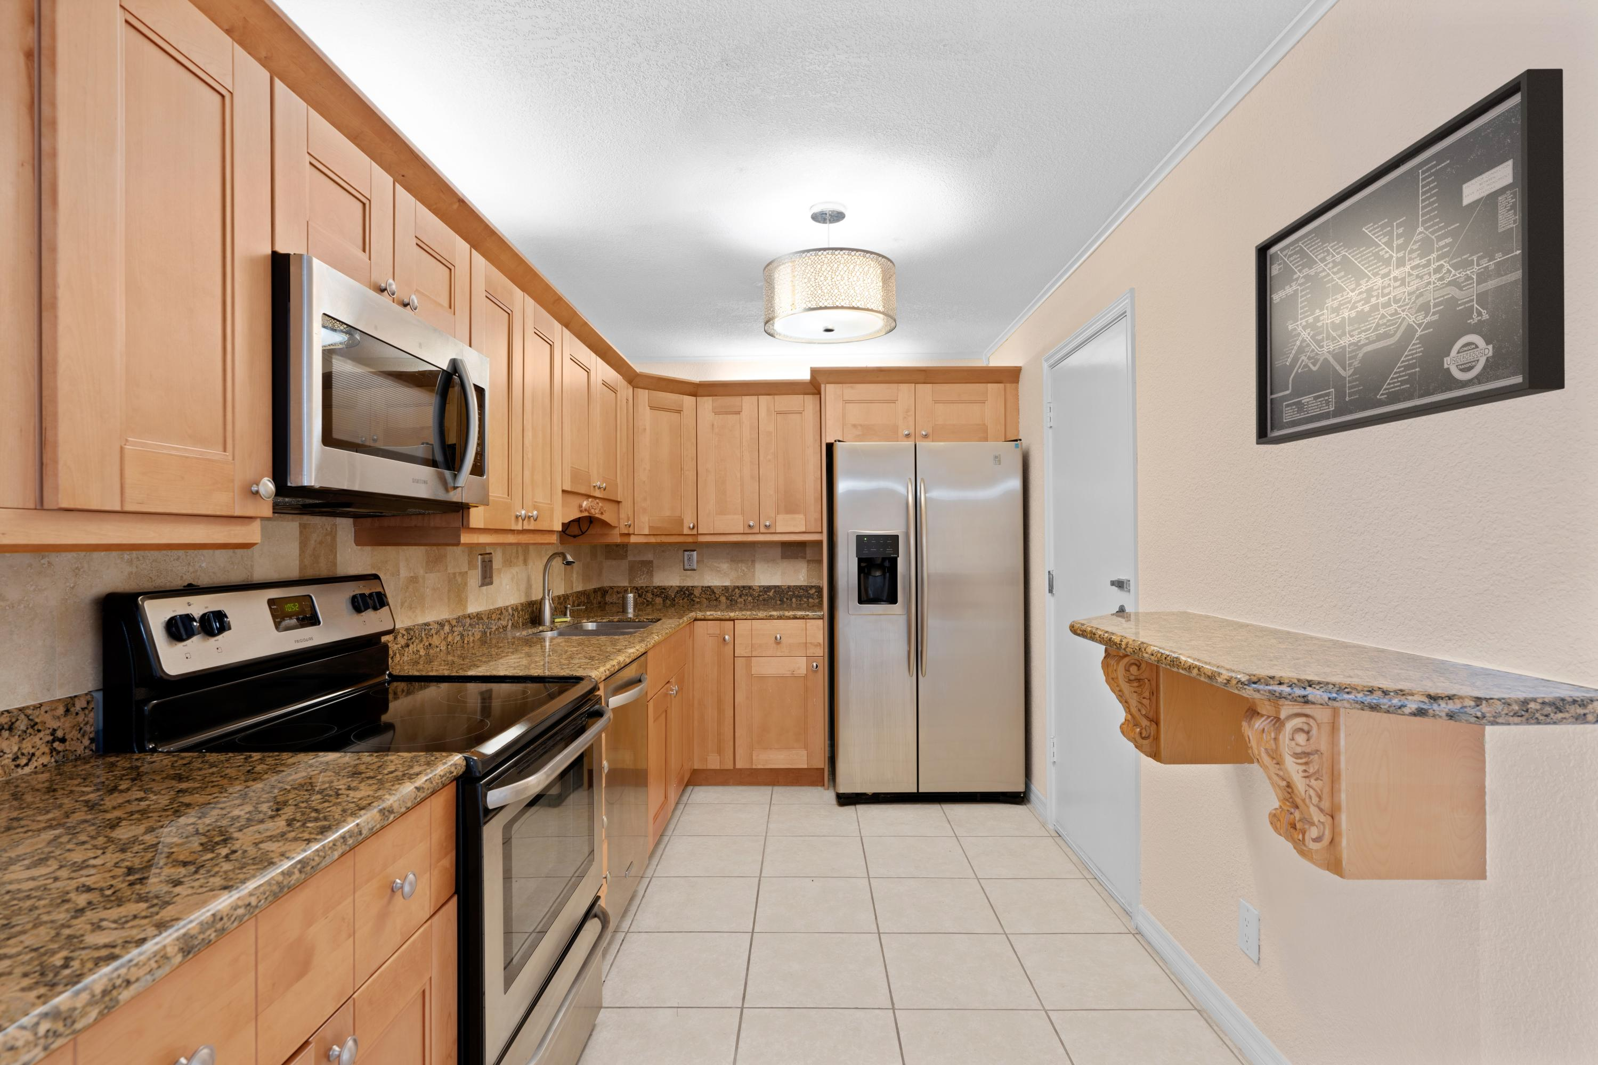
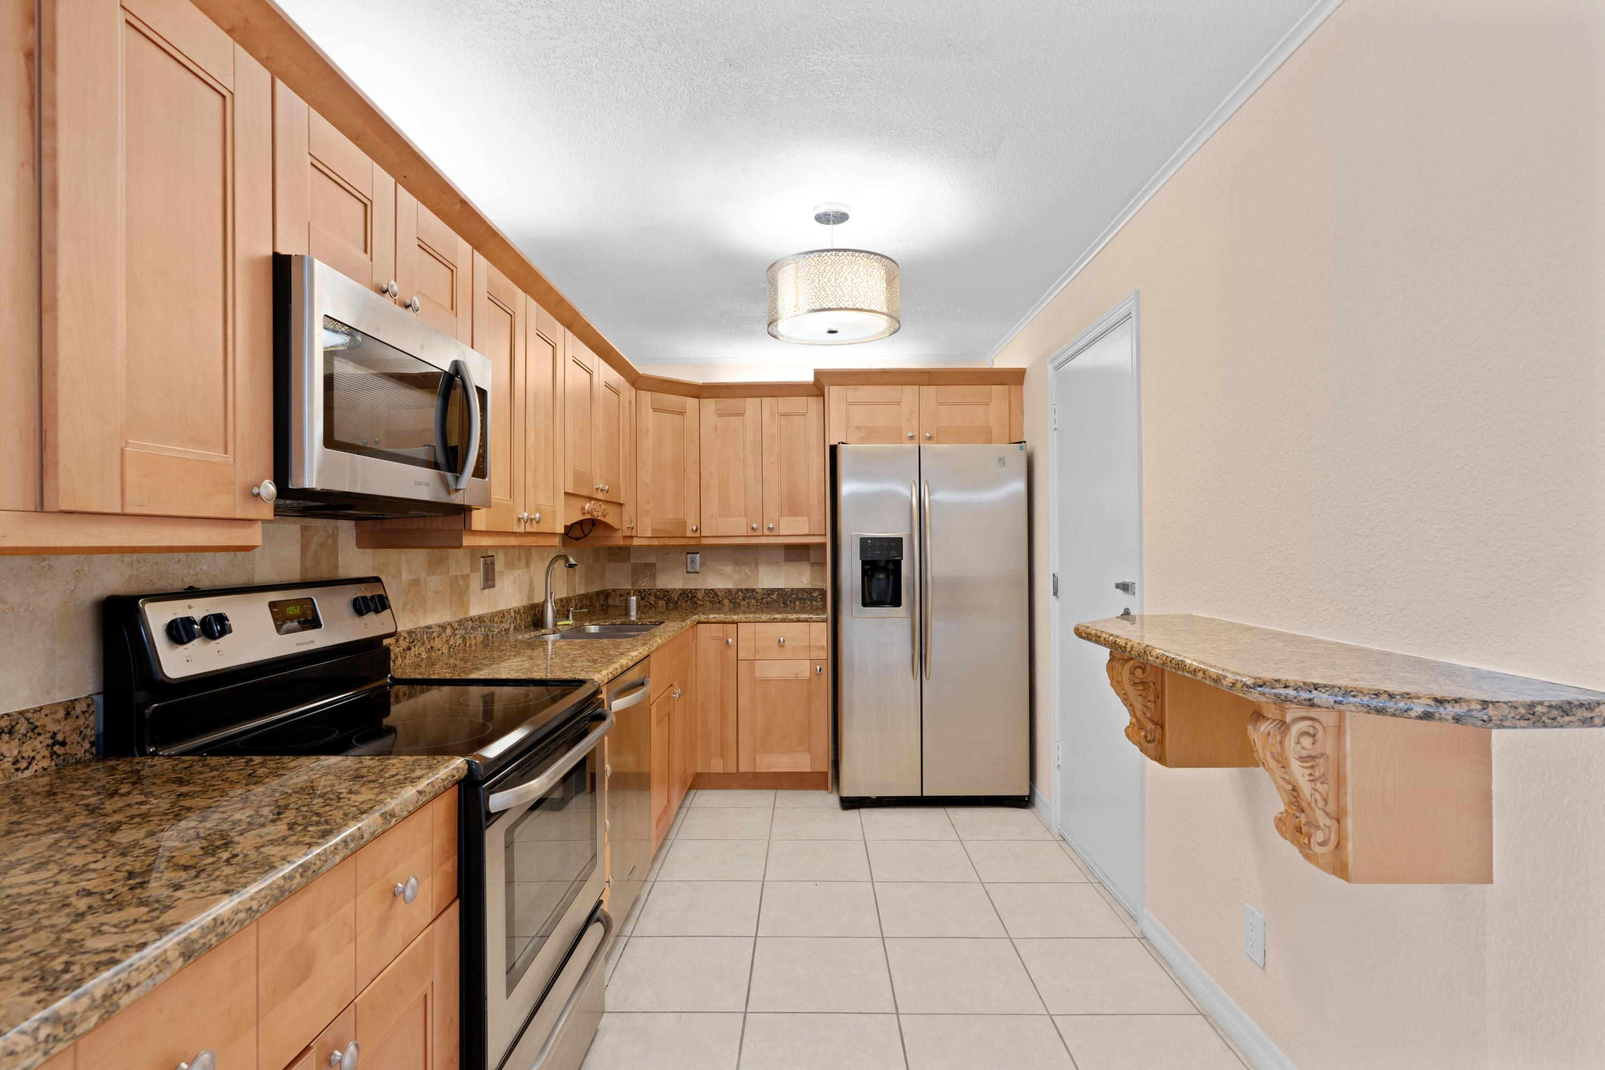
- wall art [1254,68,1566,446]
